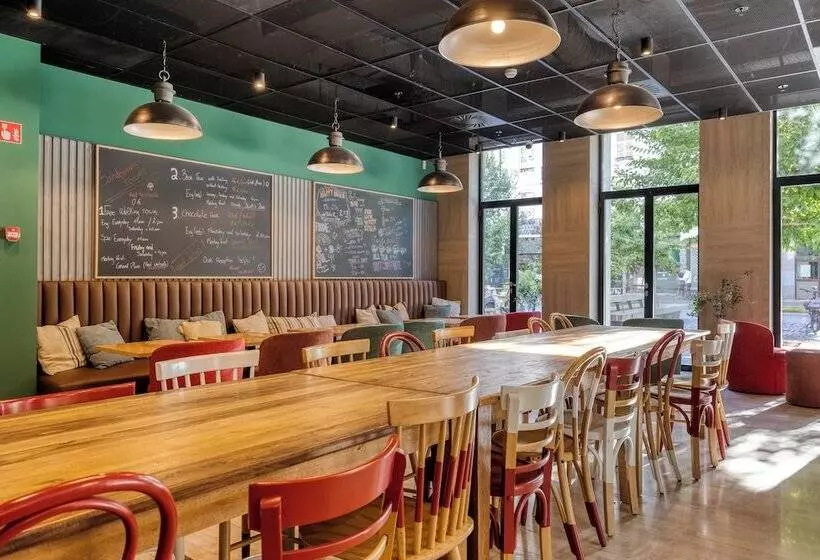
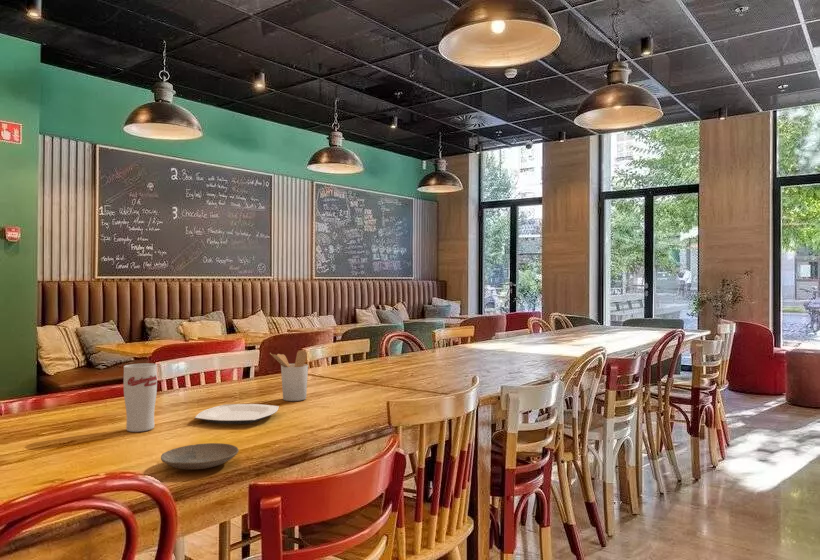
+ utensil holder [269,349,309,402]
+ plate [160,442,240,471]
+ cup [123,362,158,433]
+ plate [194,403,280,425]
